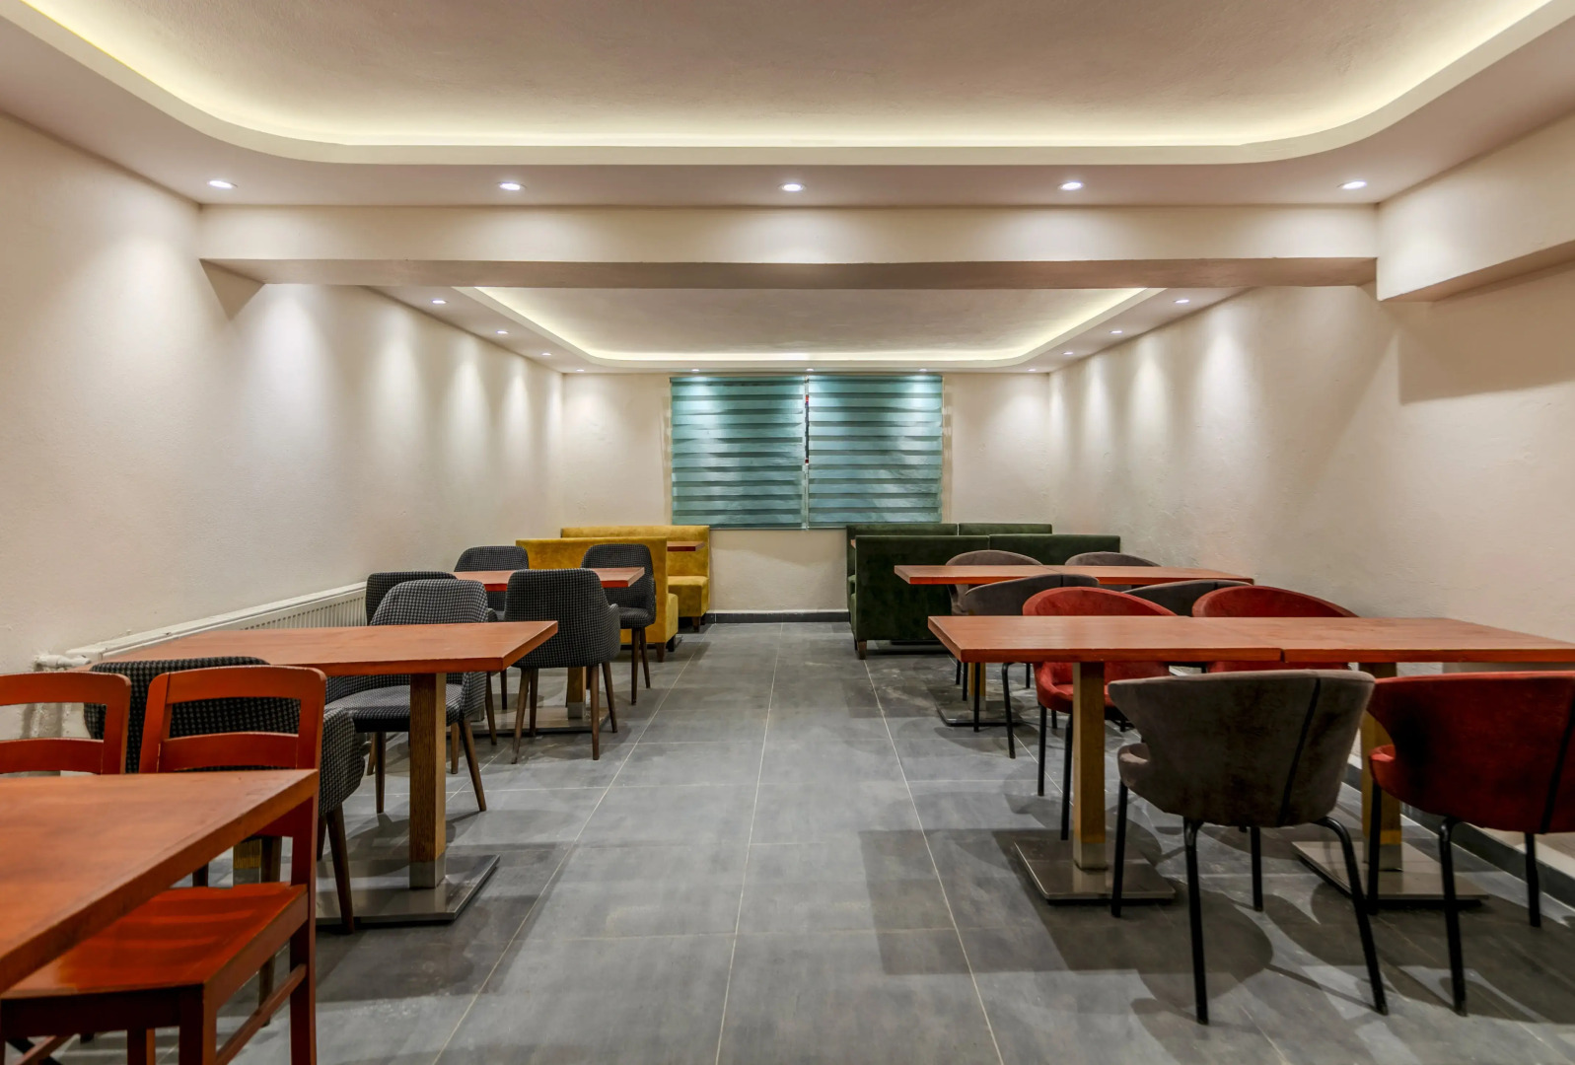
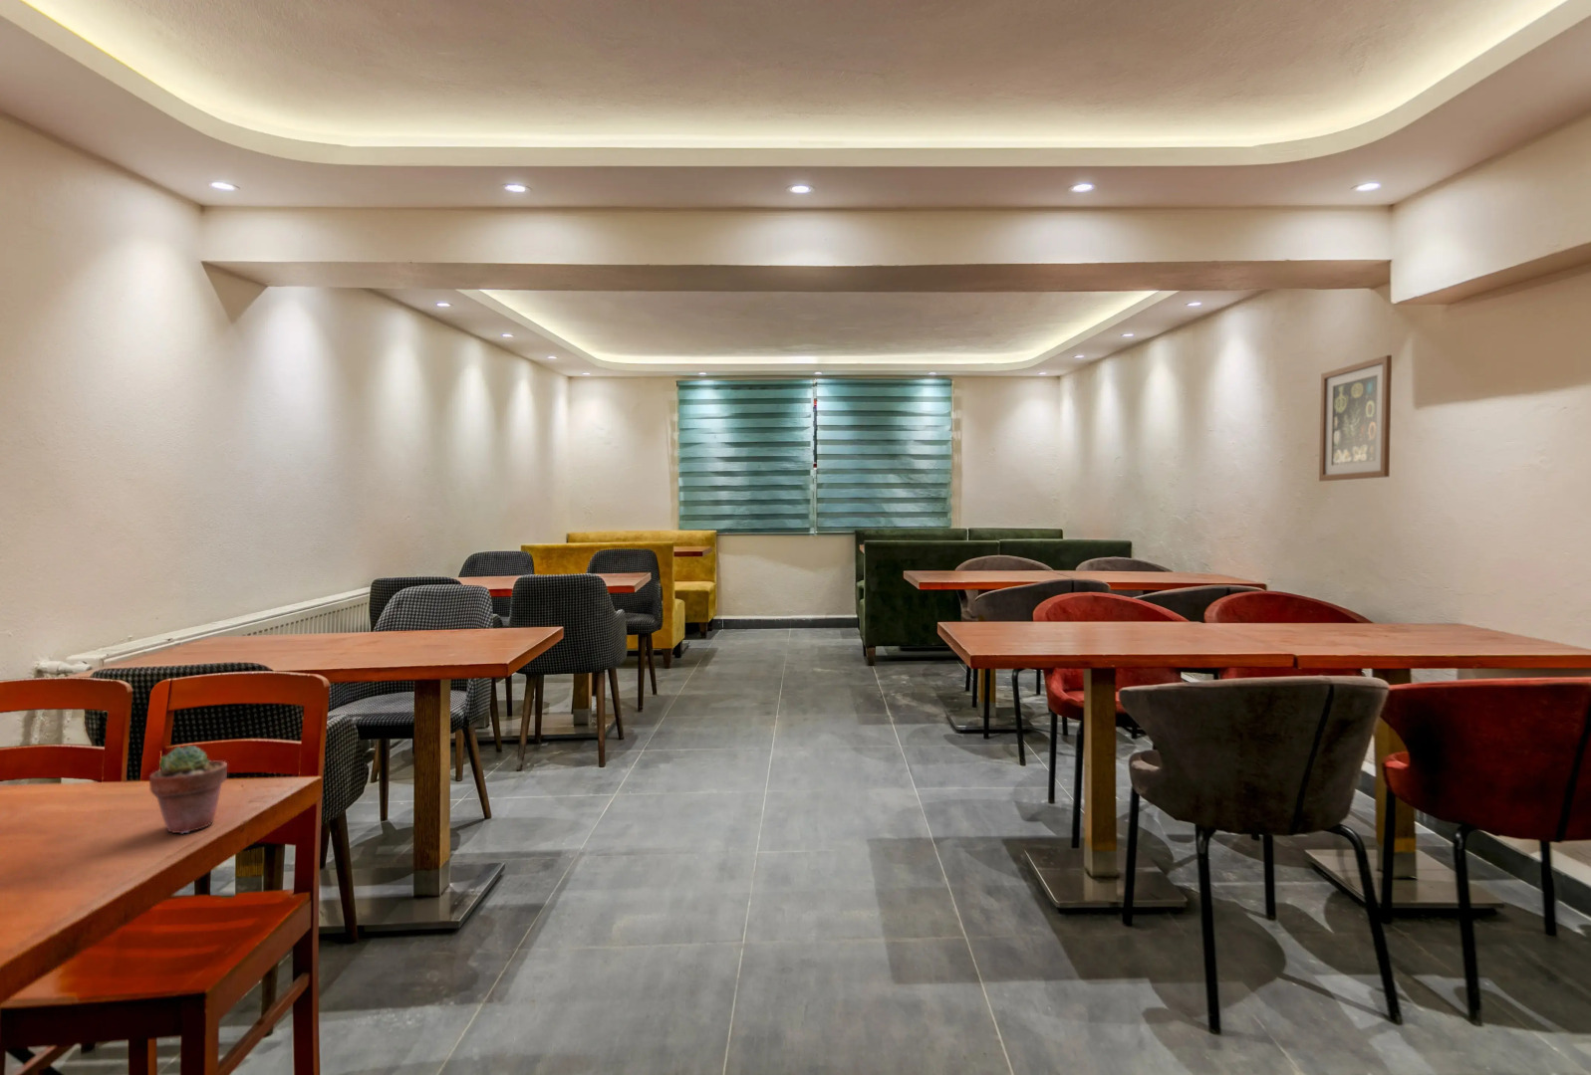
+ potted succulent [149,745,228,835]
+ wall art [1318,354,1393,482]
